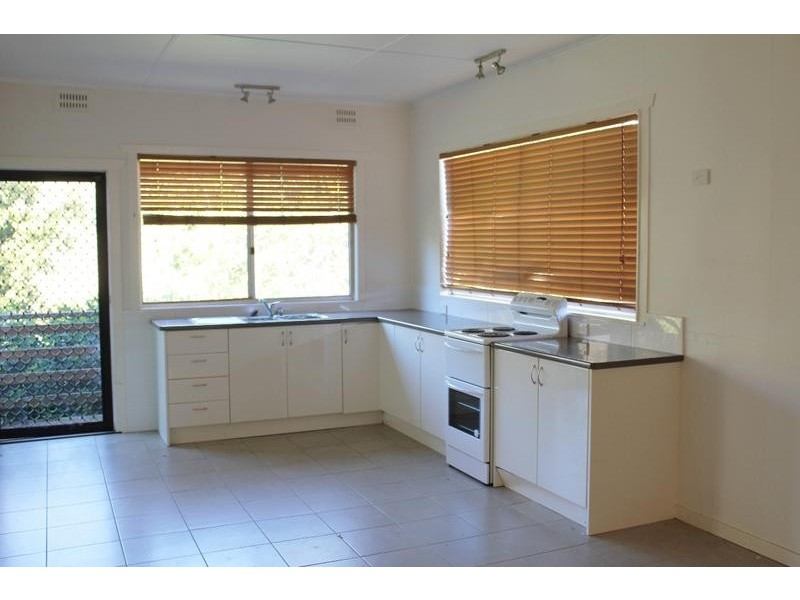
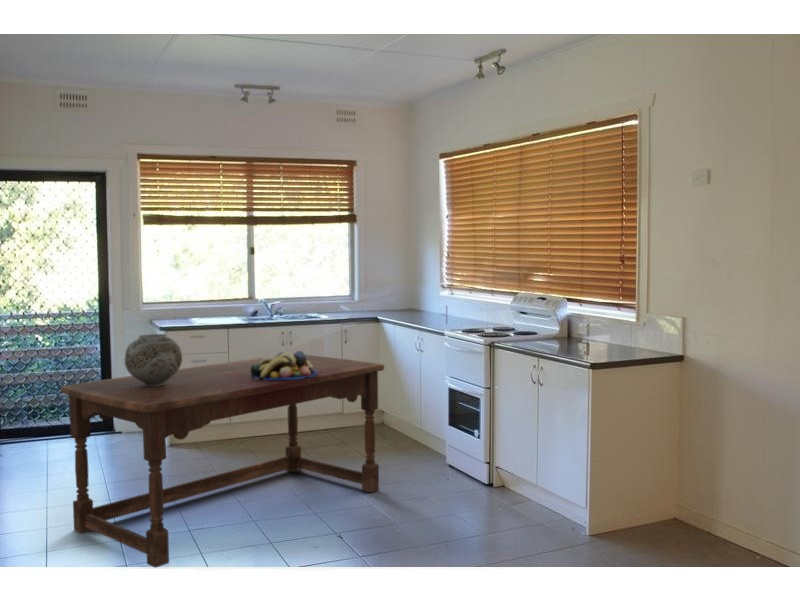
+ fruit bowl [250,350,318,380]
+ dining table [60,354,385,569]
+ vase [124,333,183,386]
